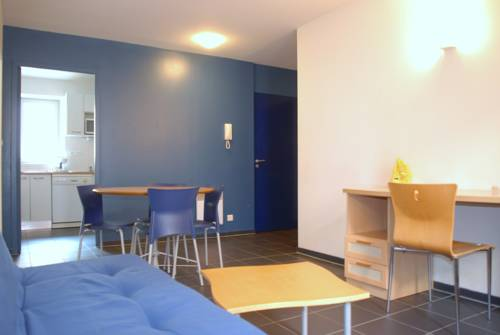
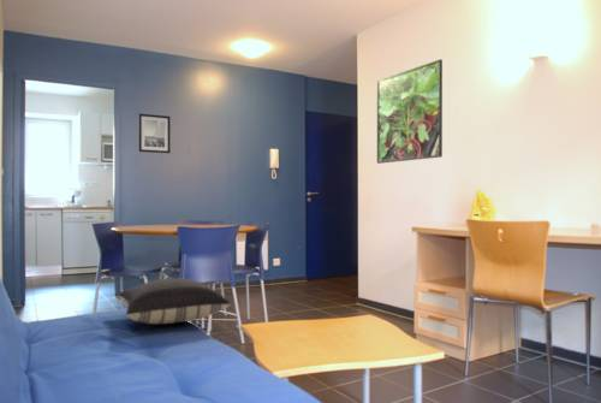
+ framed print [376,58,444,165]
+ pillow [115,277,231,325]
+ wall art [138,113,171,154]
